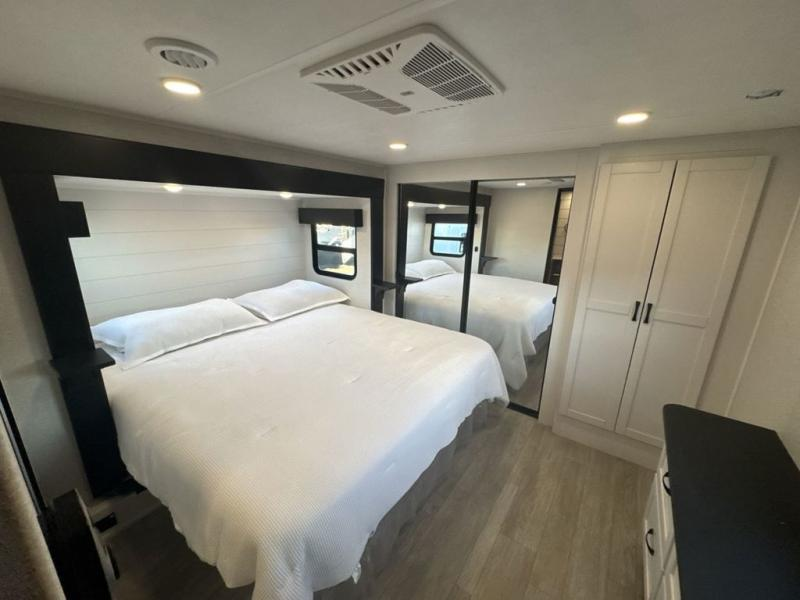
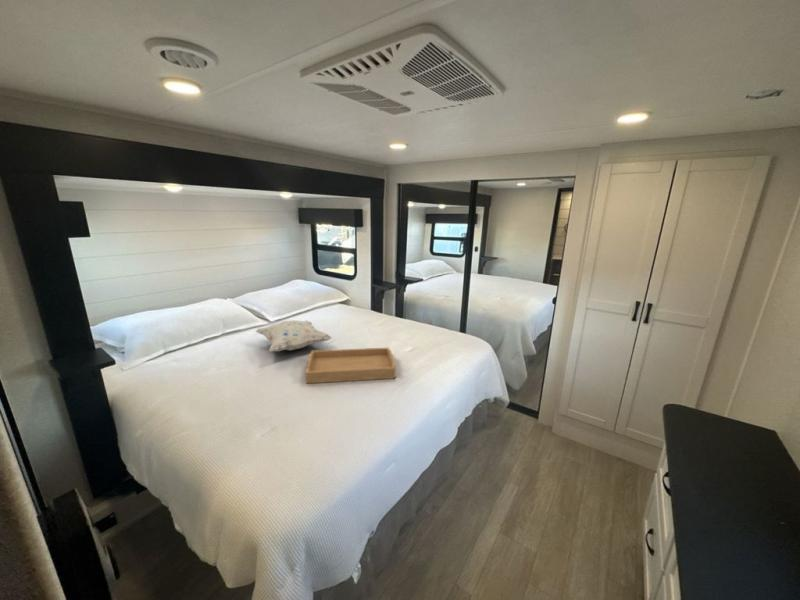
+ serving tray [305,347,397,385]
+ decorative pillow [255,319,333,352]
